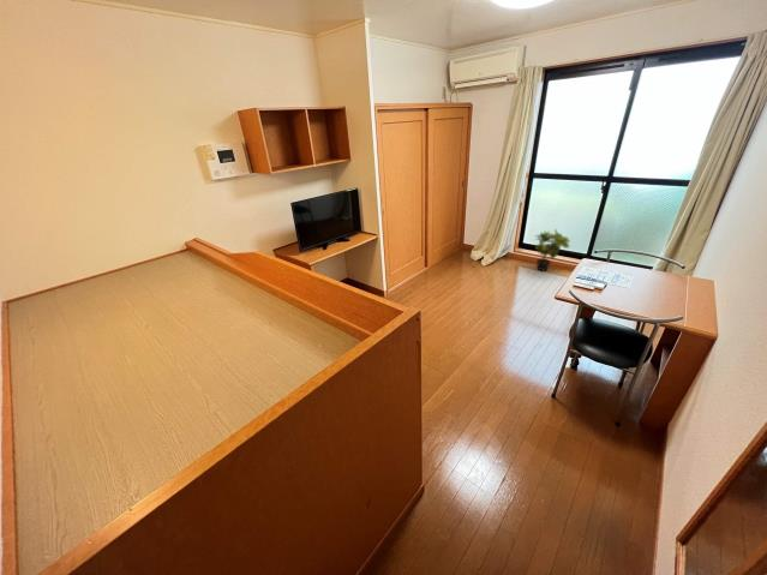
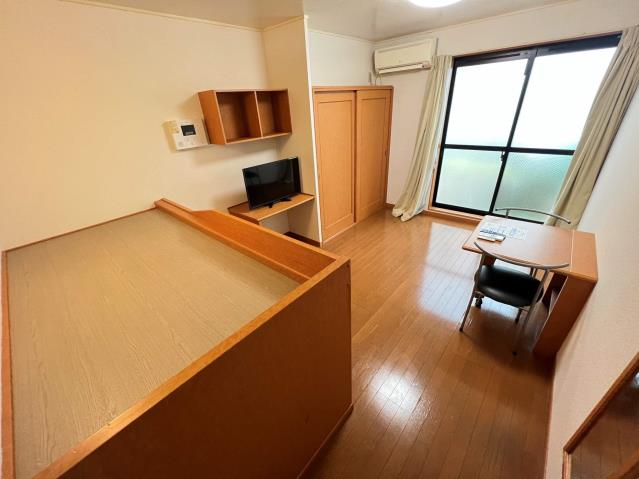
- potted plant [534,228,571,272]
